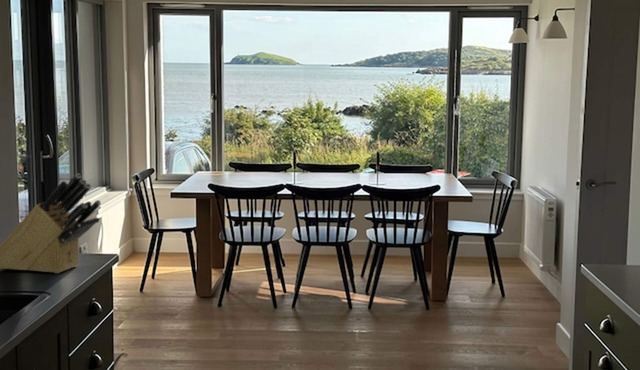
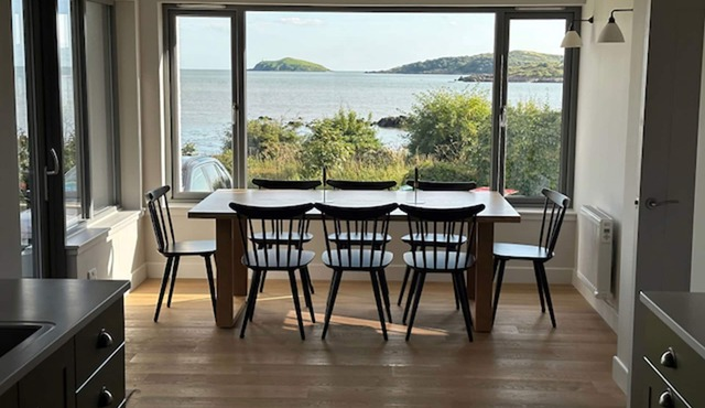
- knife block [0,173,102,274]
